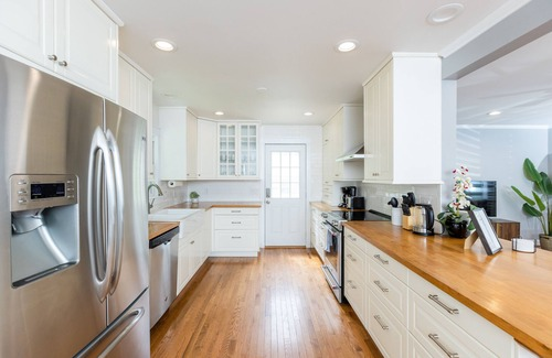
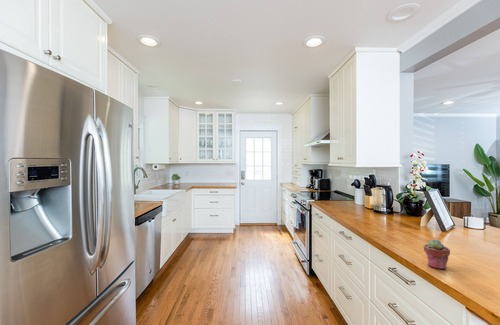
+ potted succulent [423,239,451,270]
